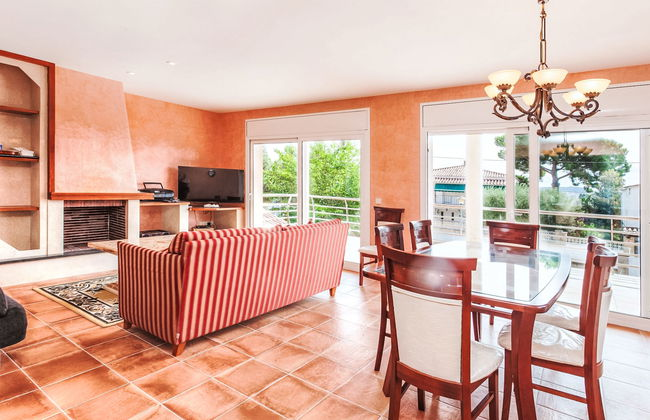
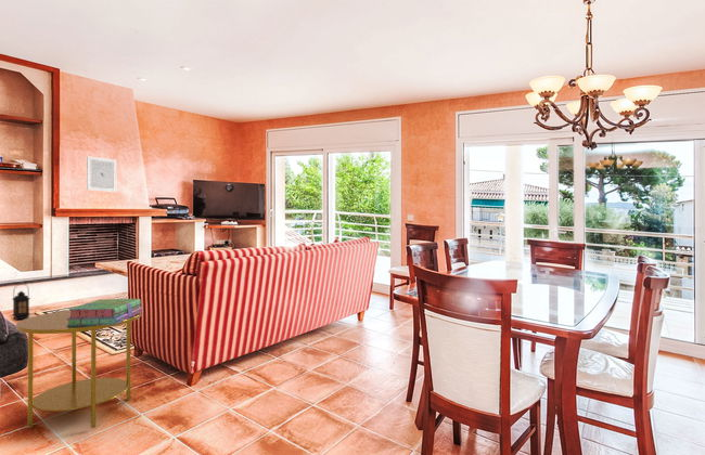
+ stack of books [66,298,143,326]
+ side table [15,310,142,429]
+ lantern [11,283,31,321]
+ wall art [86,155,117,193]
